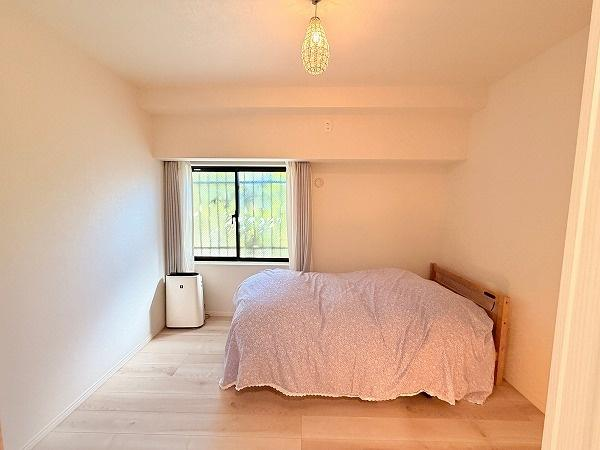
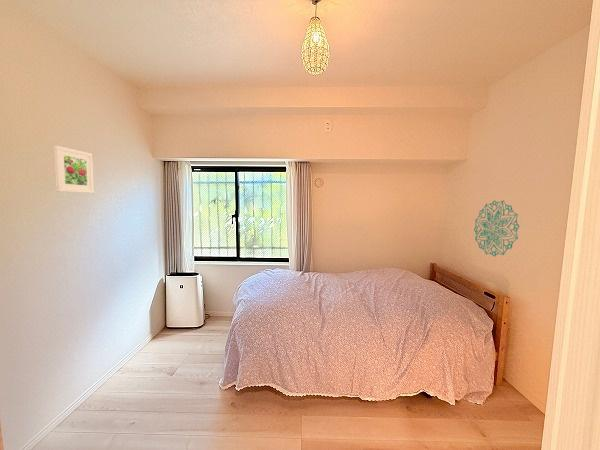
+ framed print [53,145,95,194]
+ wall decoration [473,199,520,258]
